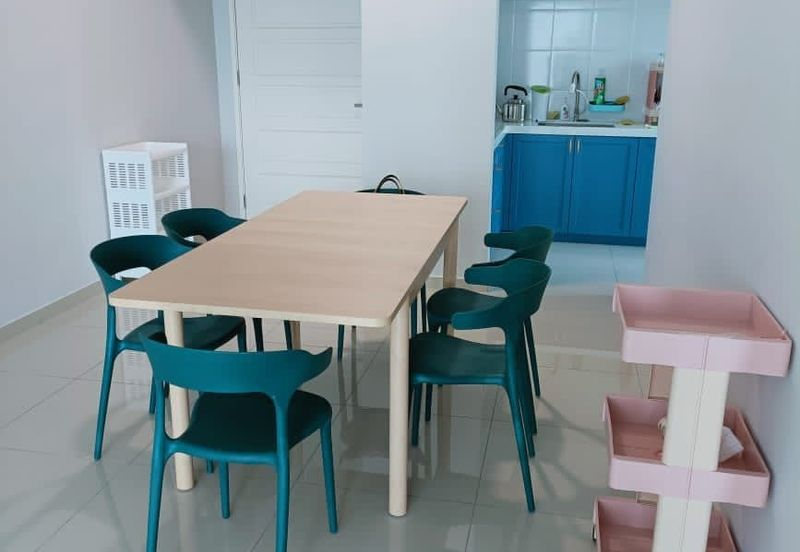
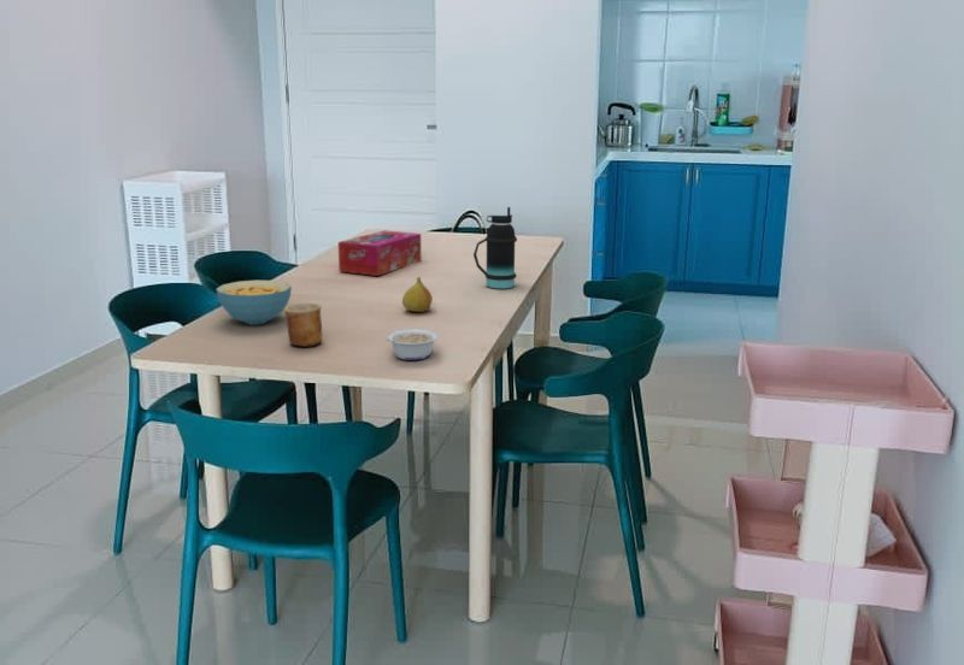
+ cup [283,301,323,348]
+ fruit [401,276,434,313]
+ legume [386,328,439,361]
+ cereal bowl [214,279,293,326]
+ bottle [472,206,518,289]
+ tissue box [337,229,423,277]
